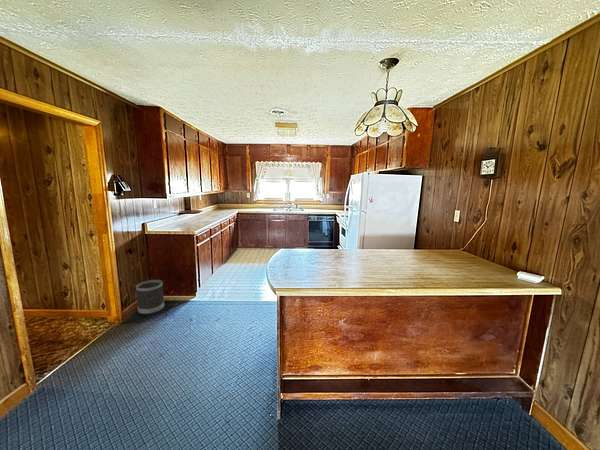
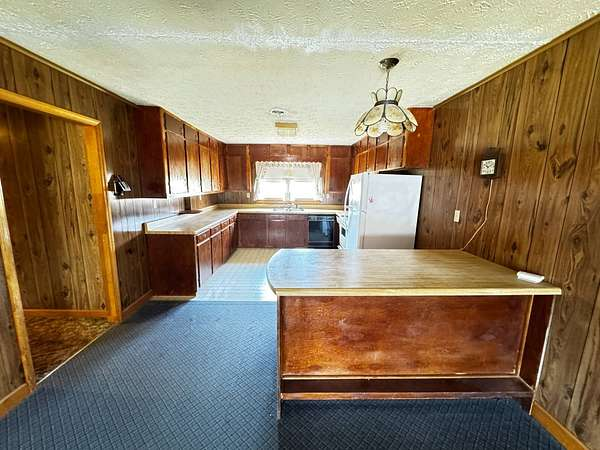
- wastebasket [135,279,165,315]
